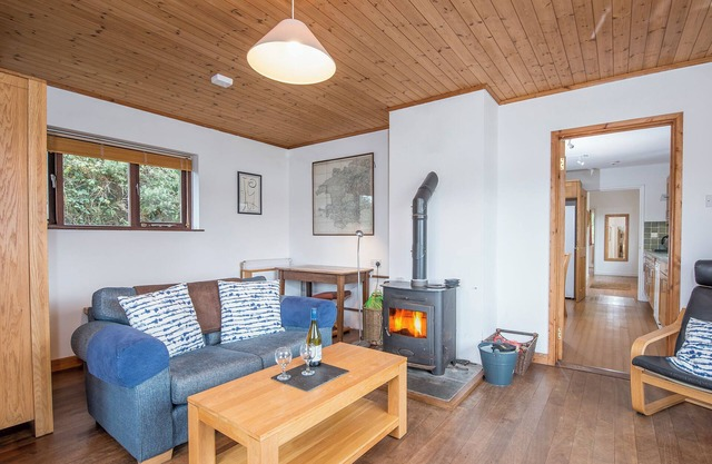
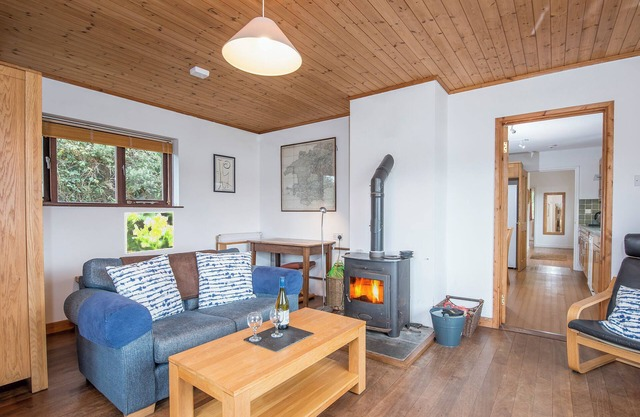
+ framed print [124,211,175,255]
